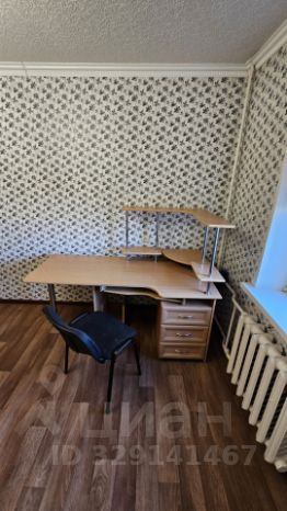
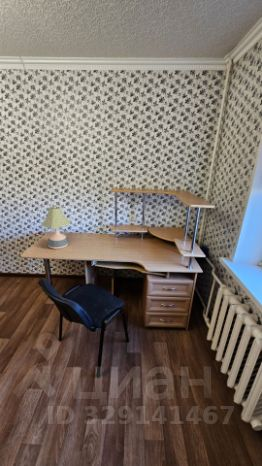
+ desk lamp [40,205,72,250]
